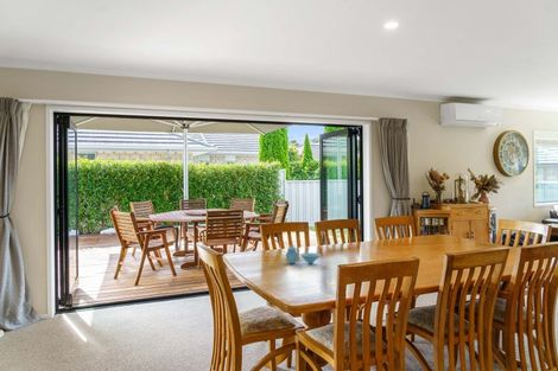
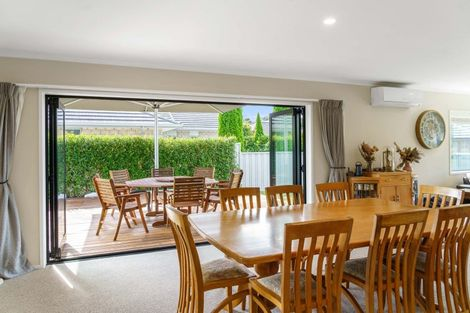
- decorative bowl [285,244,322,266]
